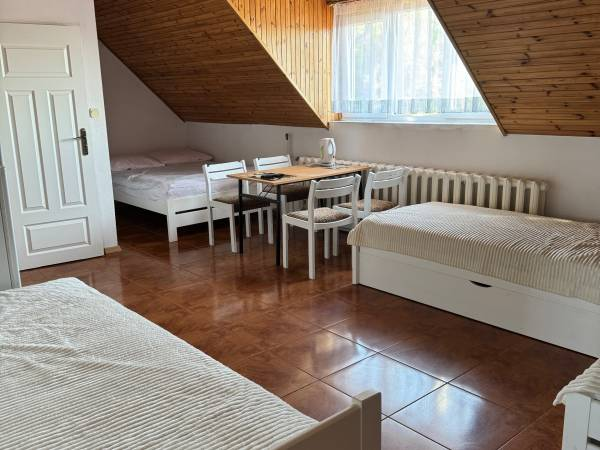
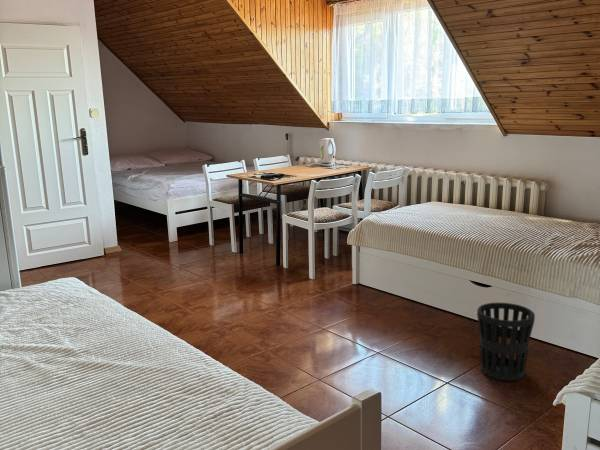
+ wastebasket [476,302,536,382]
